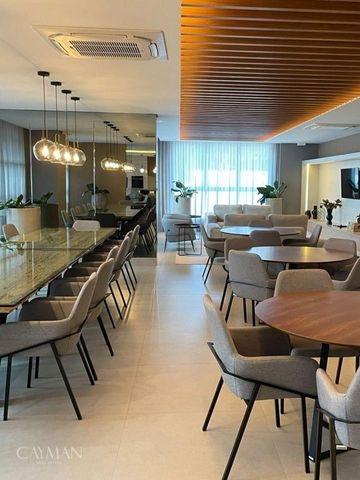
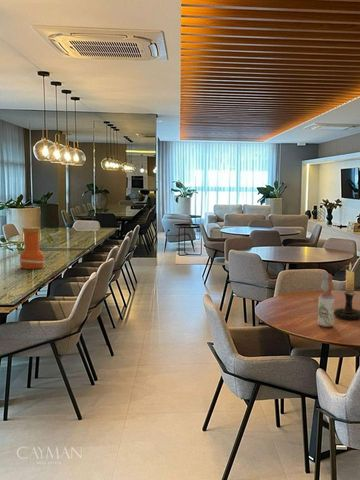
+ bottle [317,272,335,328]
+ candle holder [334,261,360,320]
+ vase [18,226,46,270]
